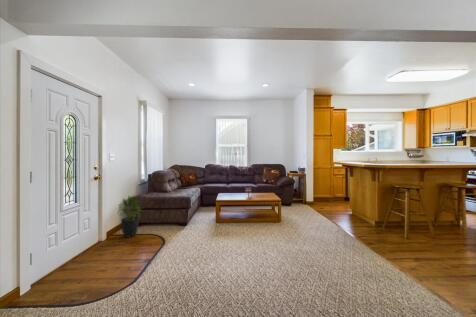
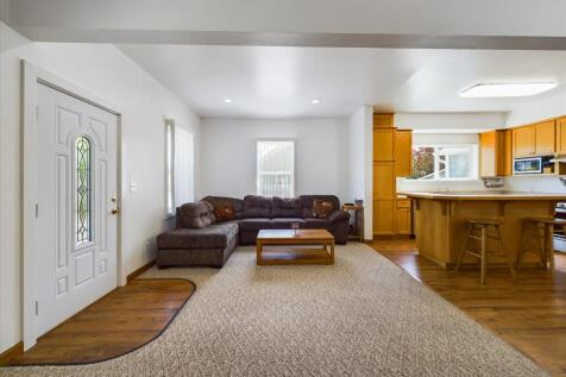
- potted plant [116,194,144,239]
